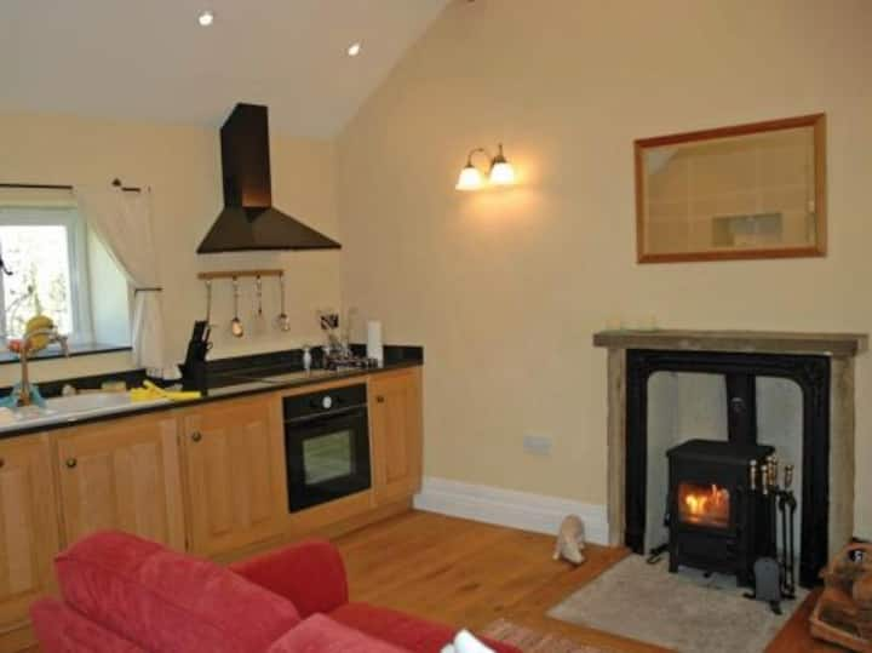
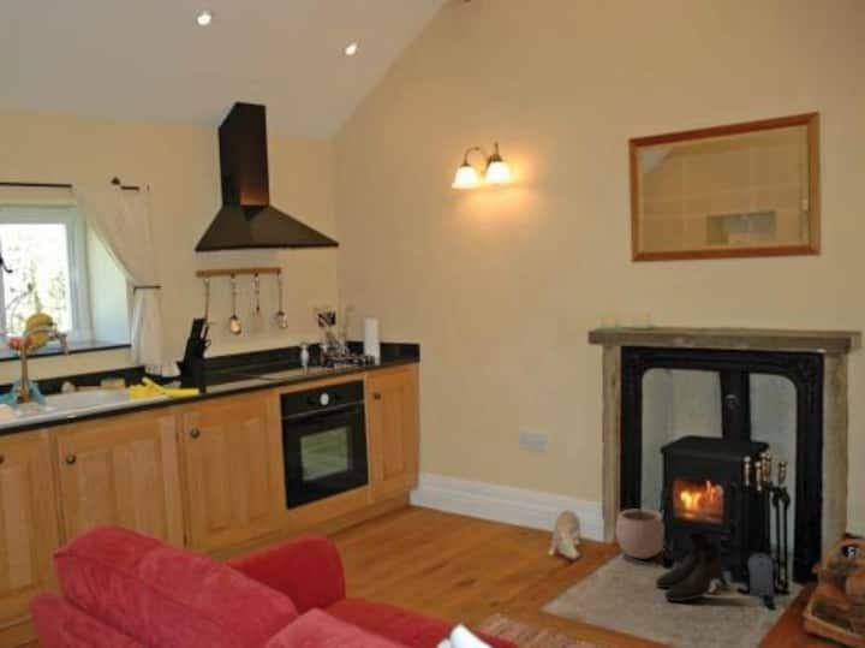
+ boots [654,531,730,602]
+ plant pot [615,495,664,560]
